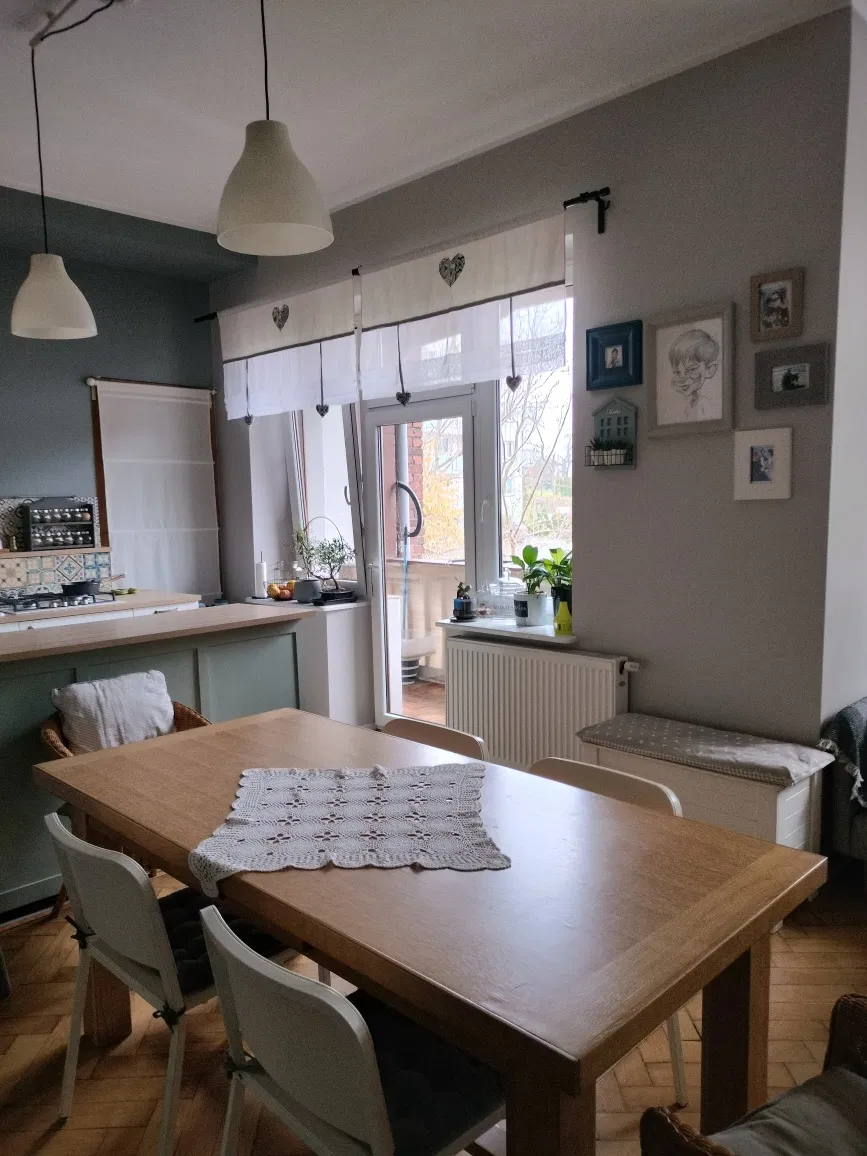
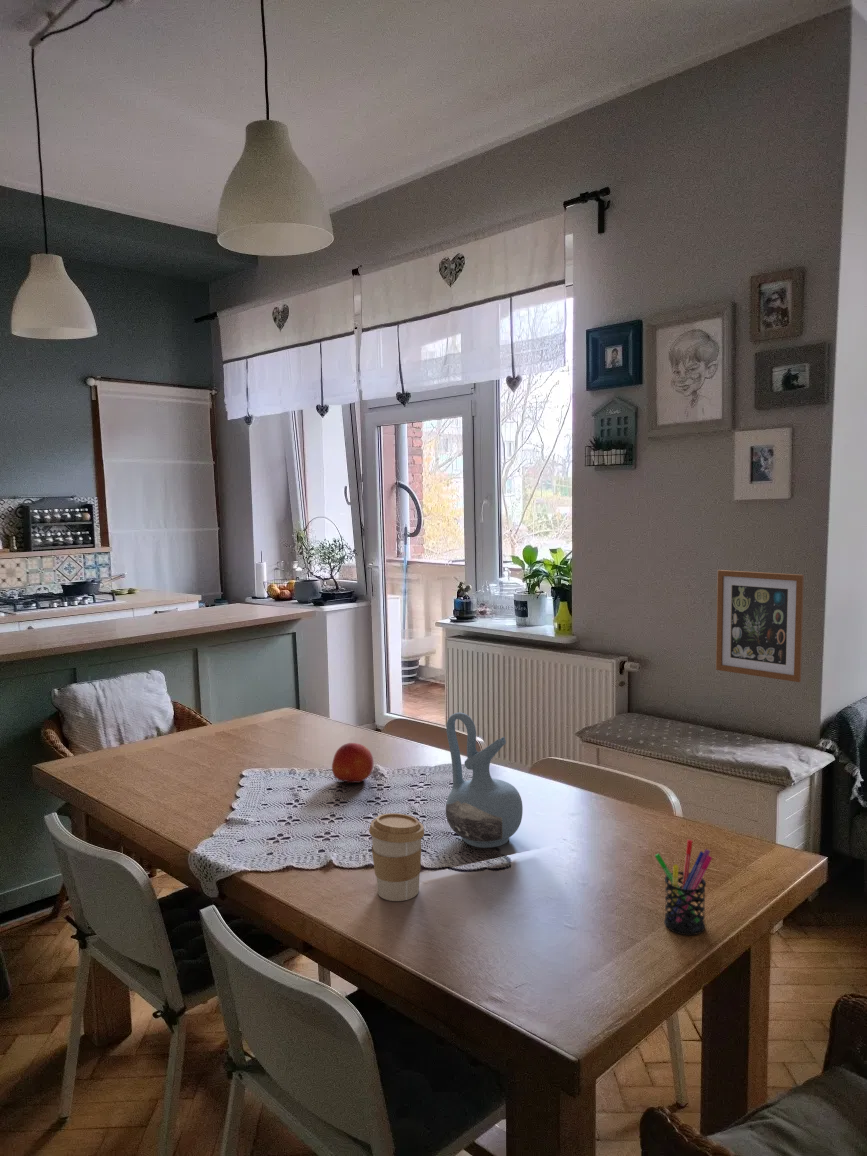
+ pen holder [654,839,713,936]
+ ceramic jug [445,711,524,849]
+ wall art [715,569,805,683]
+ fruit [331,742,375,785]
+ coffee cup [368,812,425,902]
